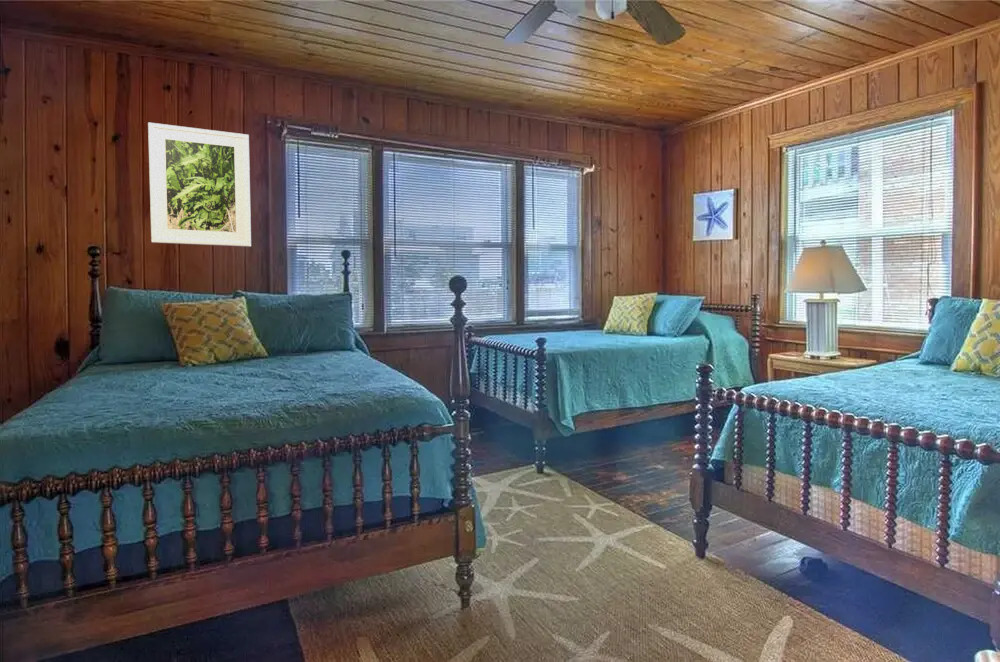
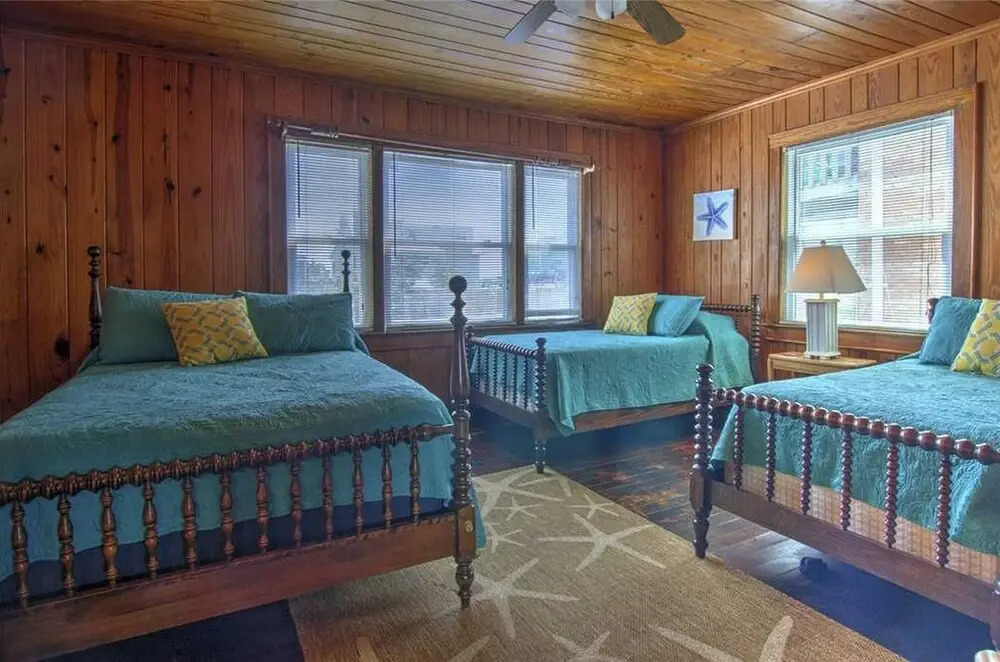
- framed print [147,122,252,248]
